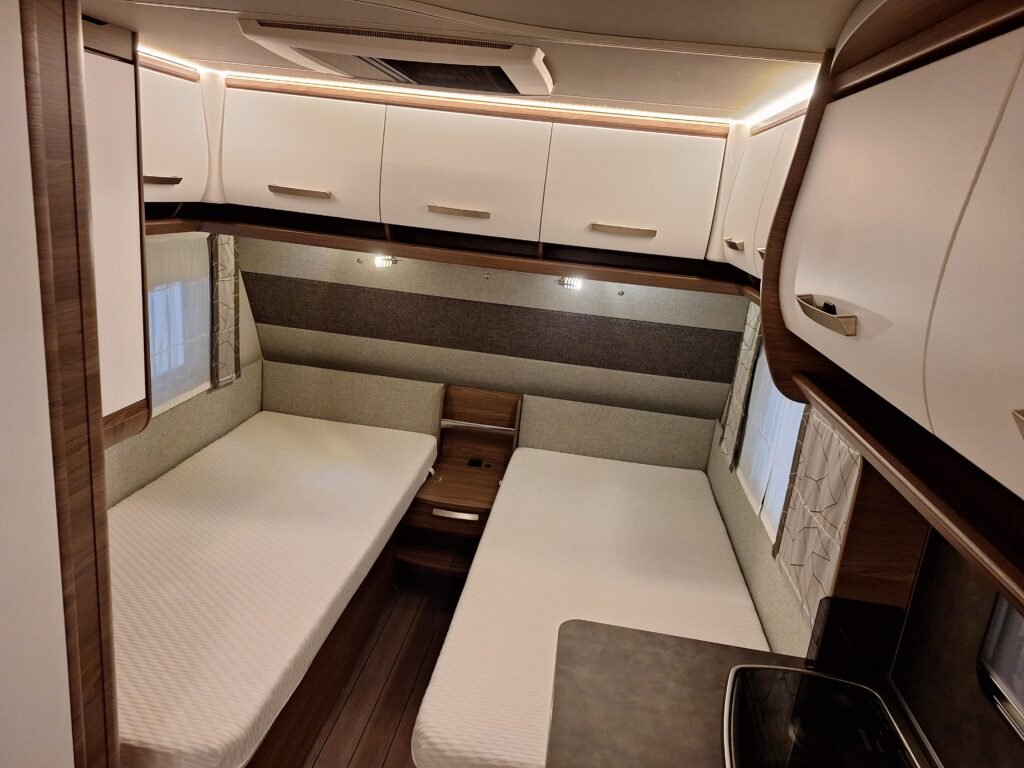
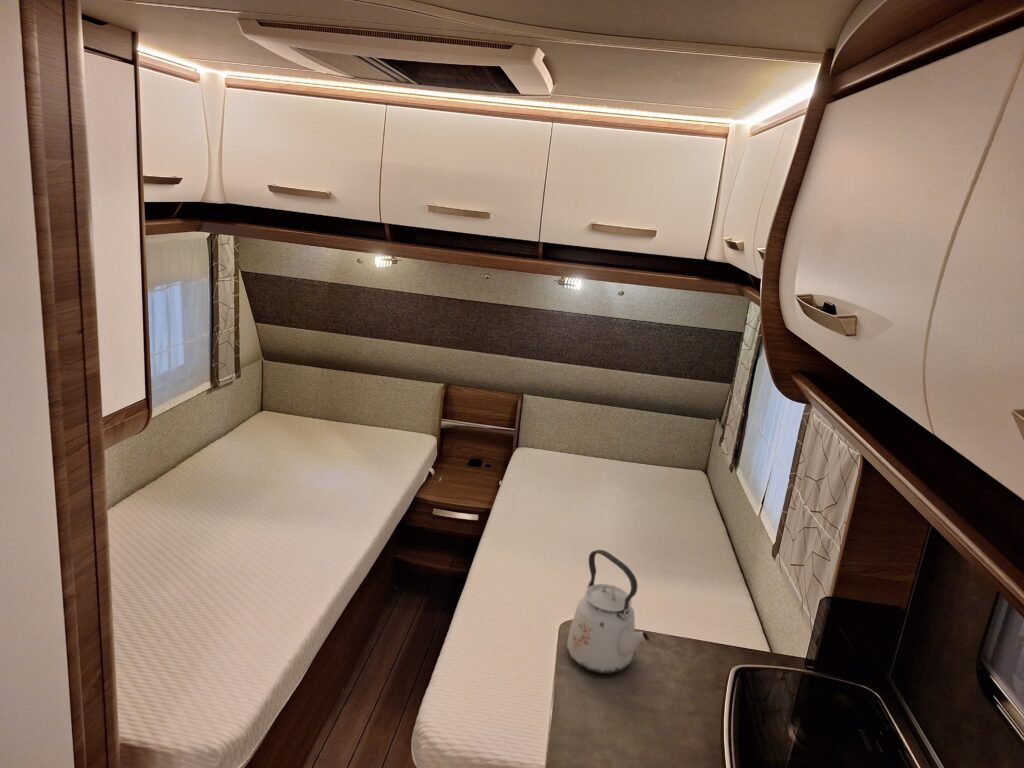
+ kettle [566,549,651,675]
